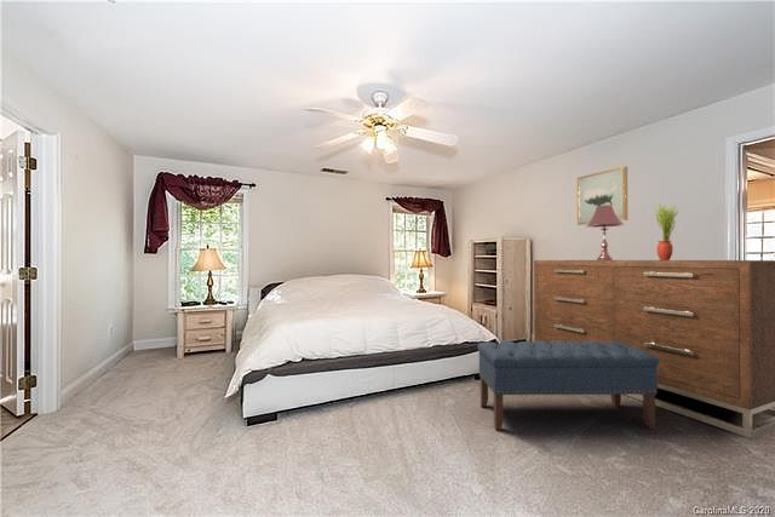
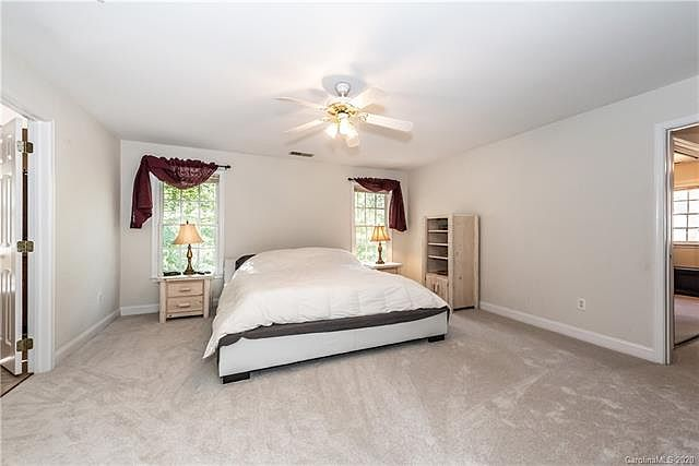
- wall art [576,165,628,226]
- potted plant [654,202,679,260]
- bench [476,340,660,431]
- table lamp [585,205,626,260]
- dresser [533,259,775,440]
